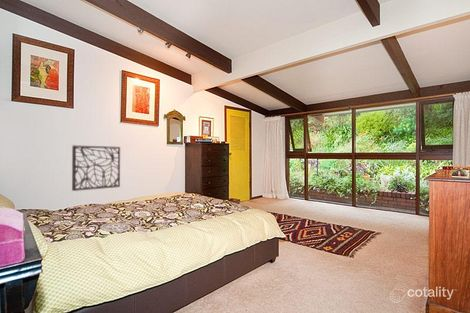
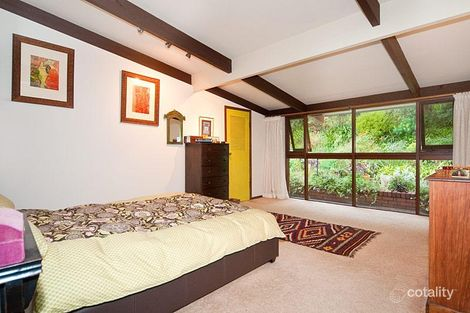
- decorative wall panel [71,144,121,192]
